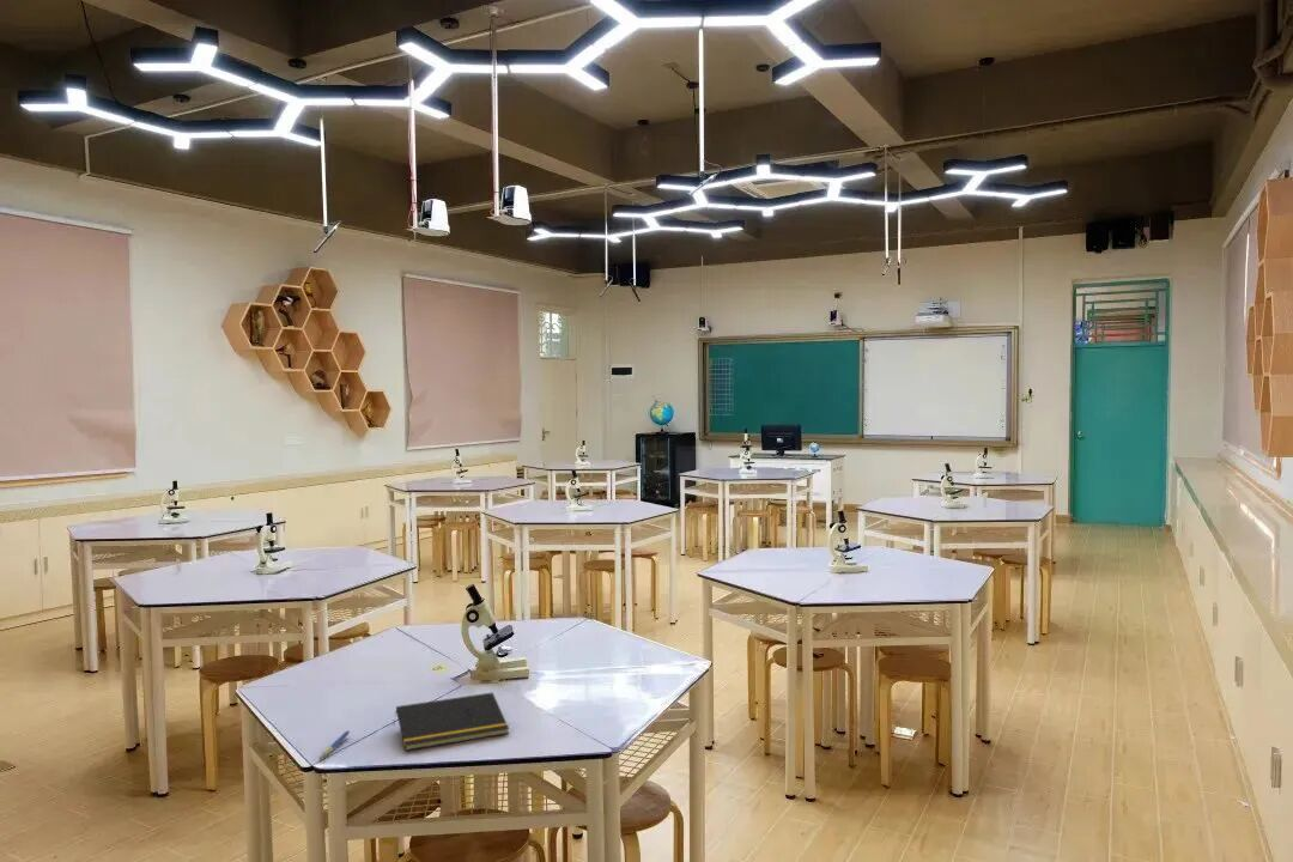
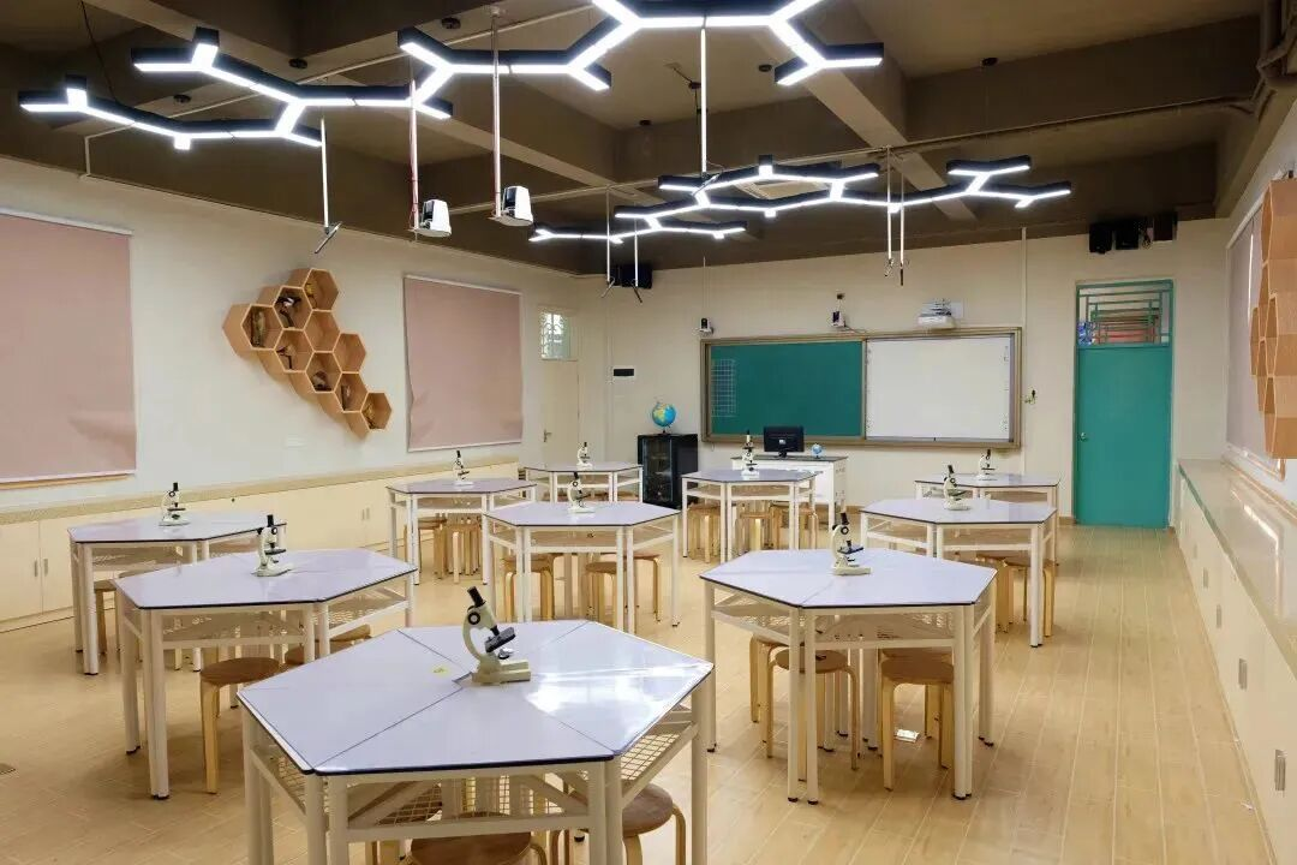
- pen [318,729,351,760]
- notepad [393,691,510,752]
